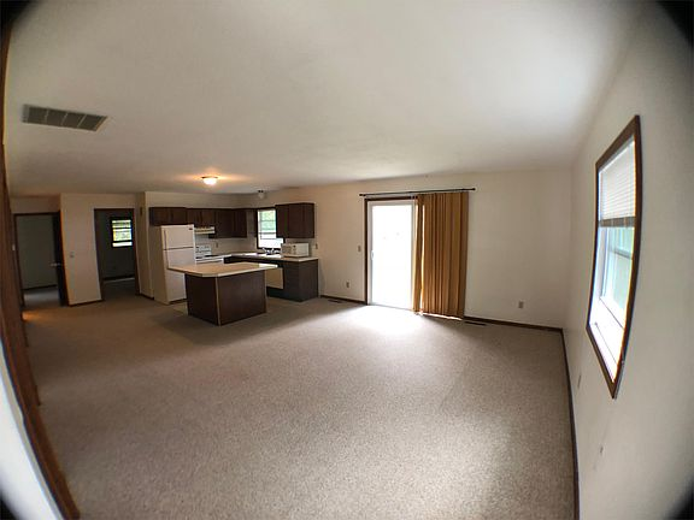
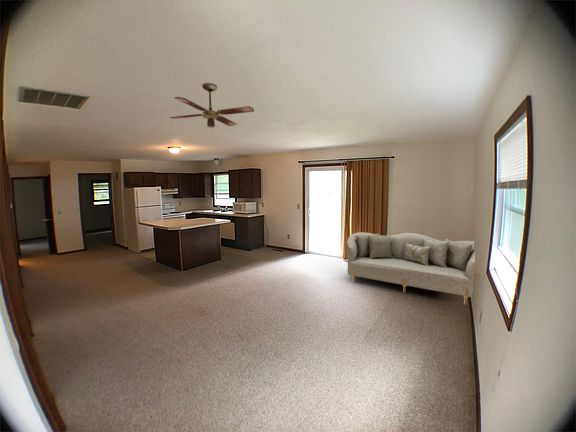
+ ceiling fan [169,82,255,129]
+ sofa [346,231,475,306]
